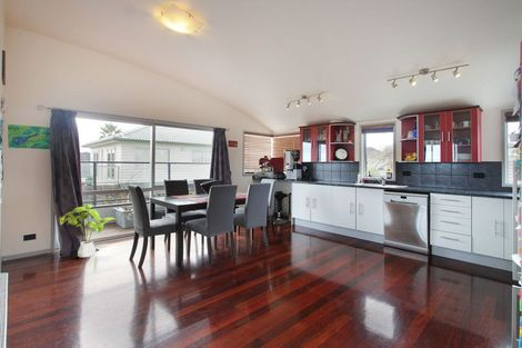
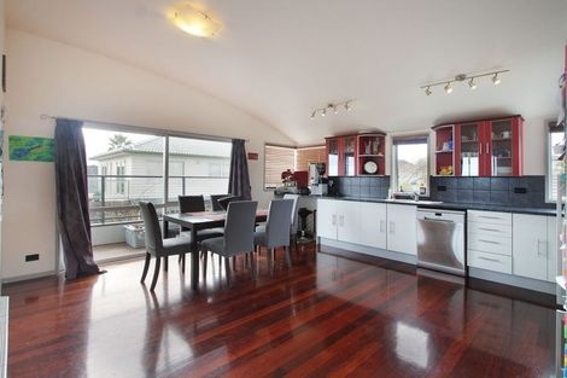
- house plant [58,203,118,258]
